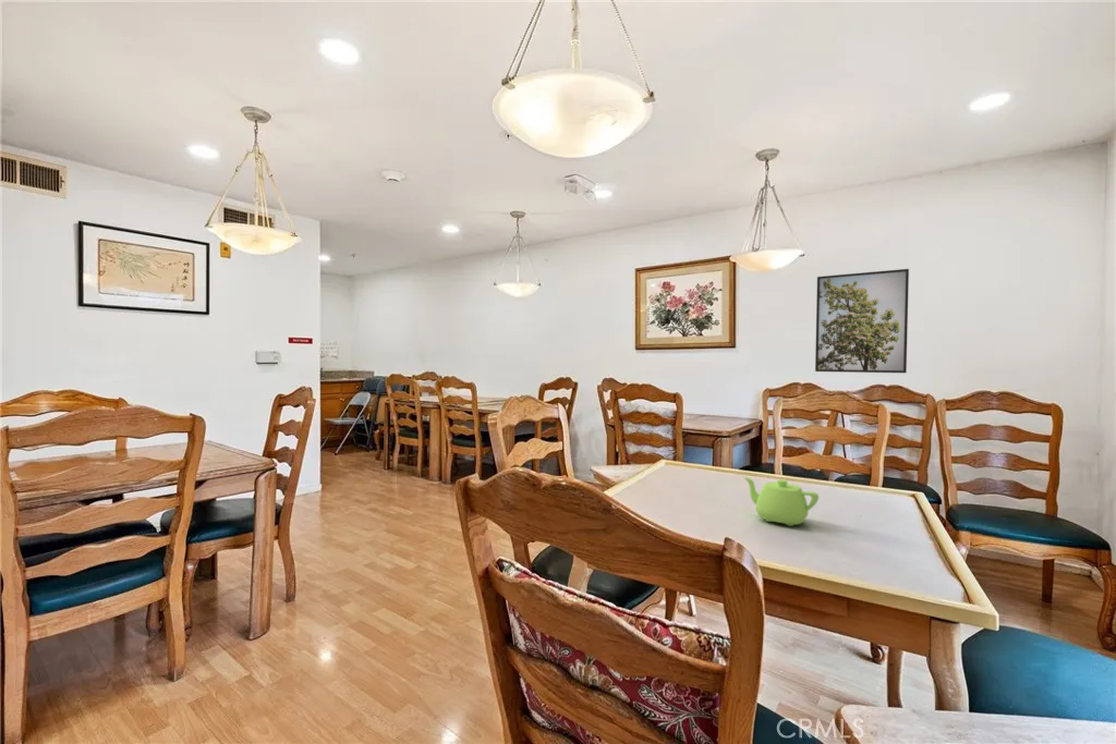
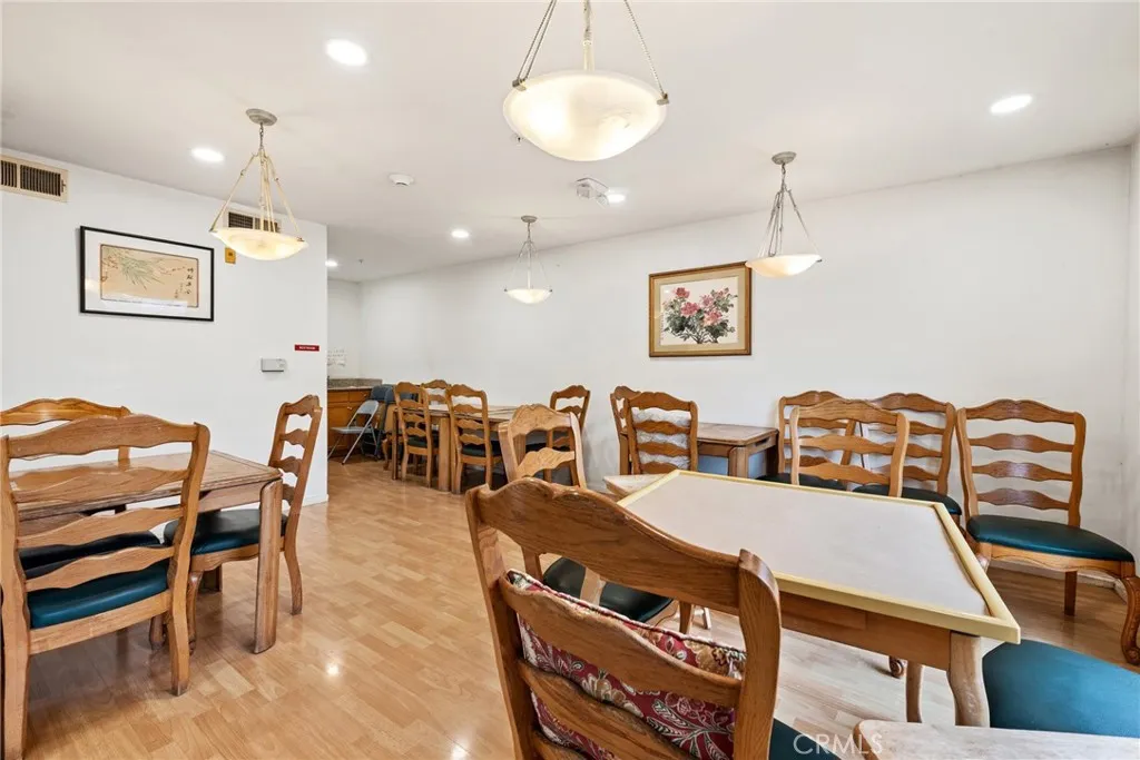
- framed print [814,268,910,374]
- teapot [742,476,820,527]
